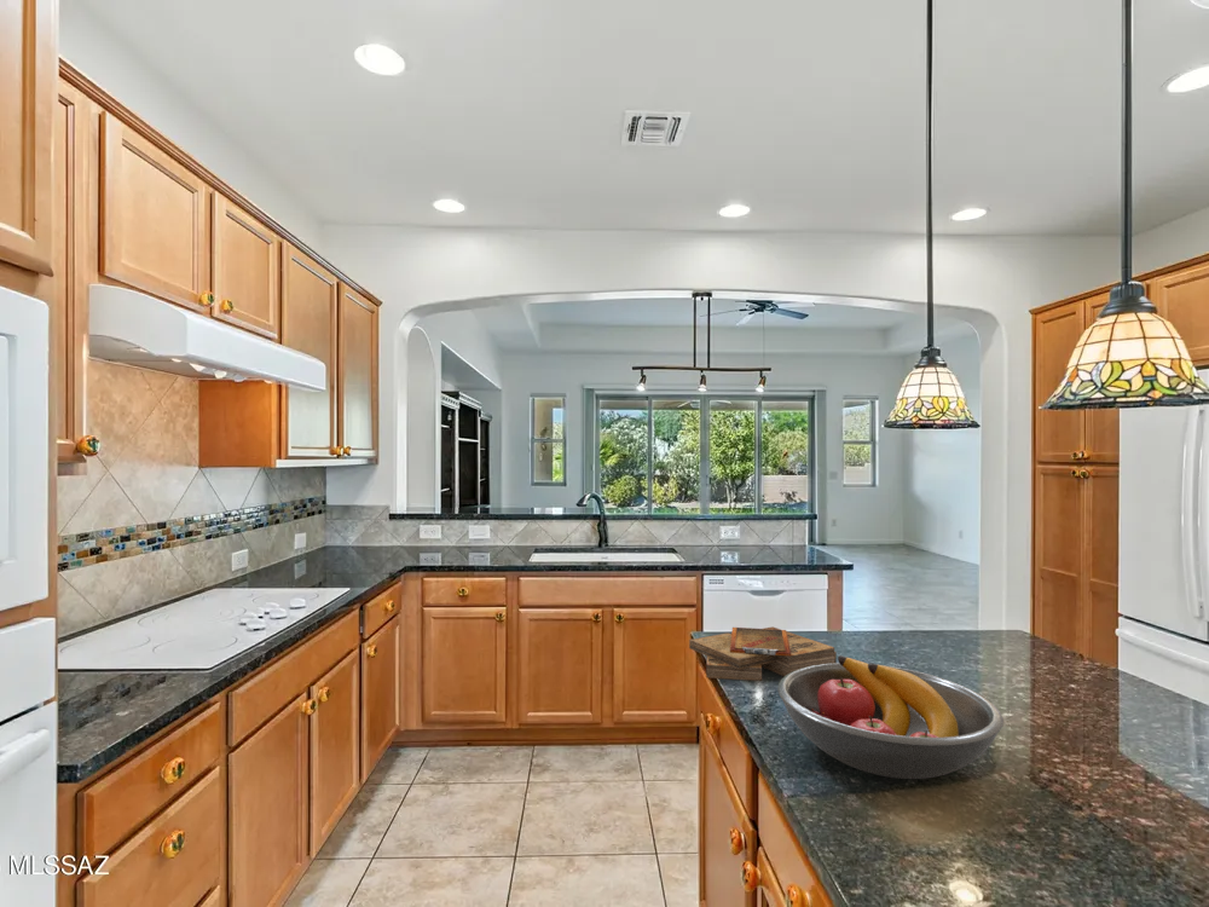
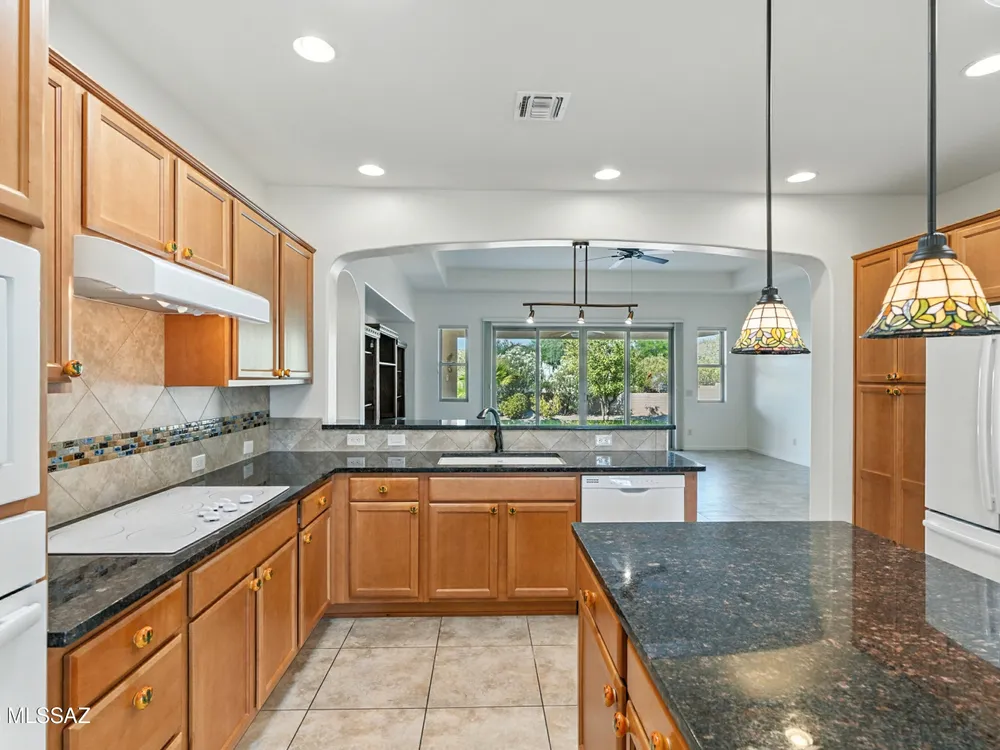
- clipboard [688,625,838,682]
- fruit bowl [776,654,1005,780]
